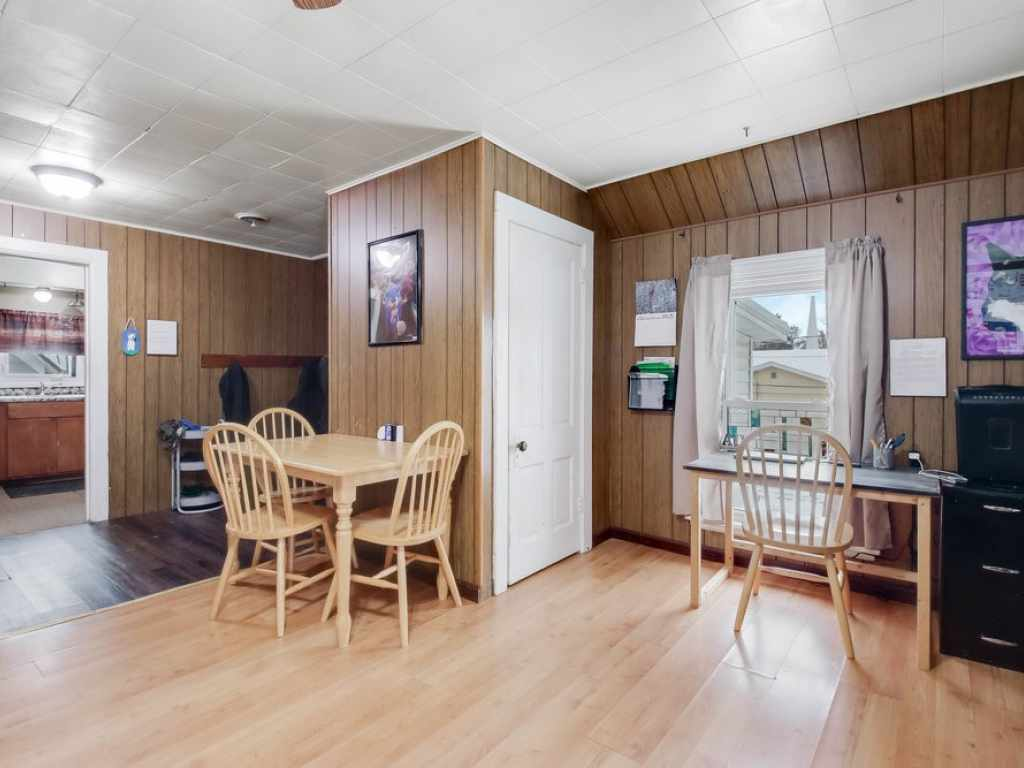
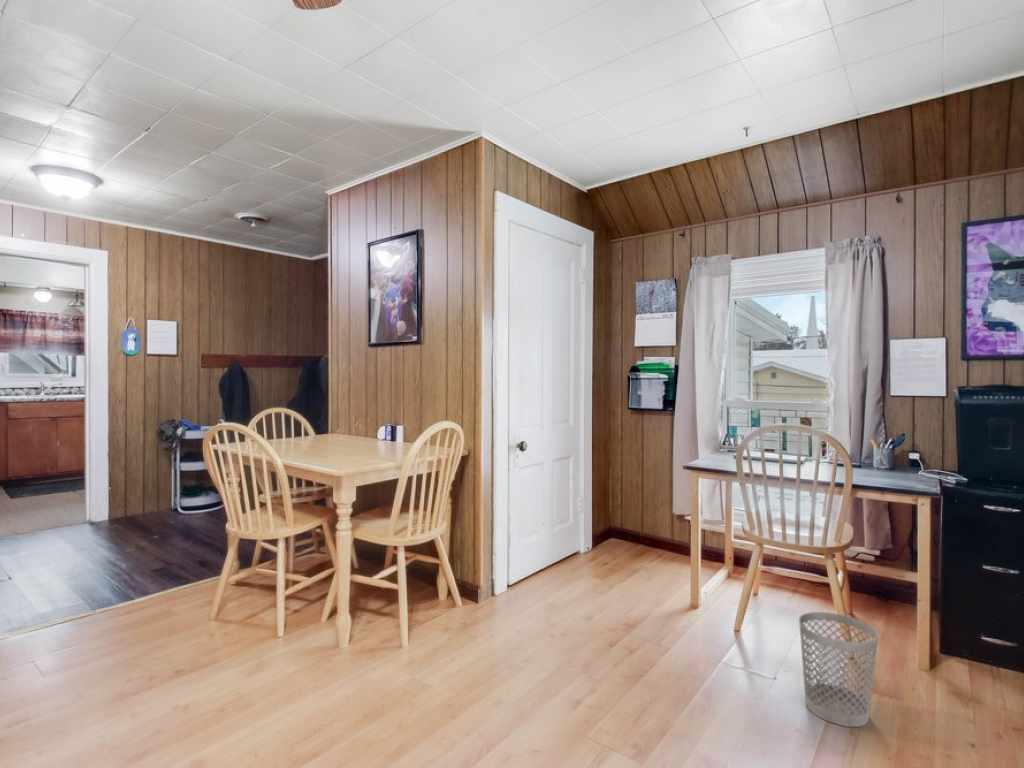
+ wastebasket [798,611,879,728]
